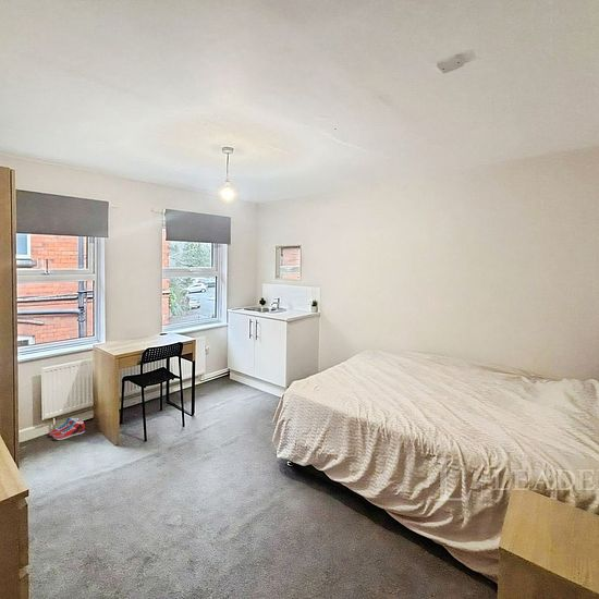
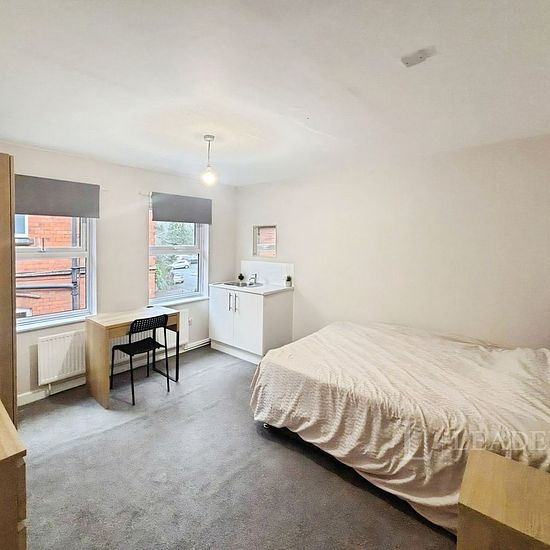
- shoe [47,417,86,441]
